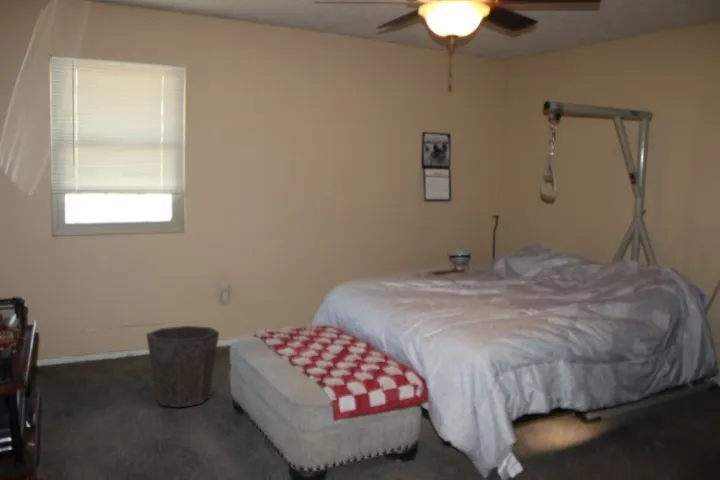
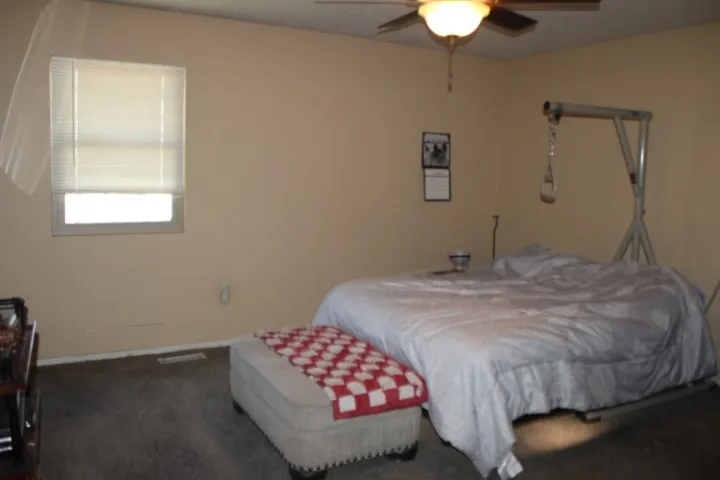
- waste bin [145,325,220,408]
